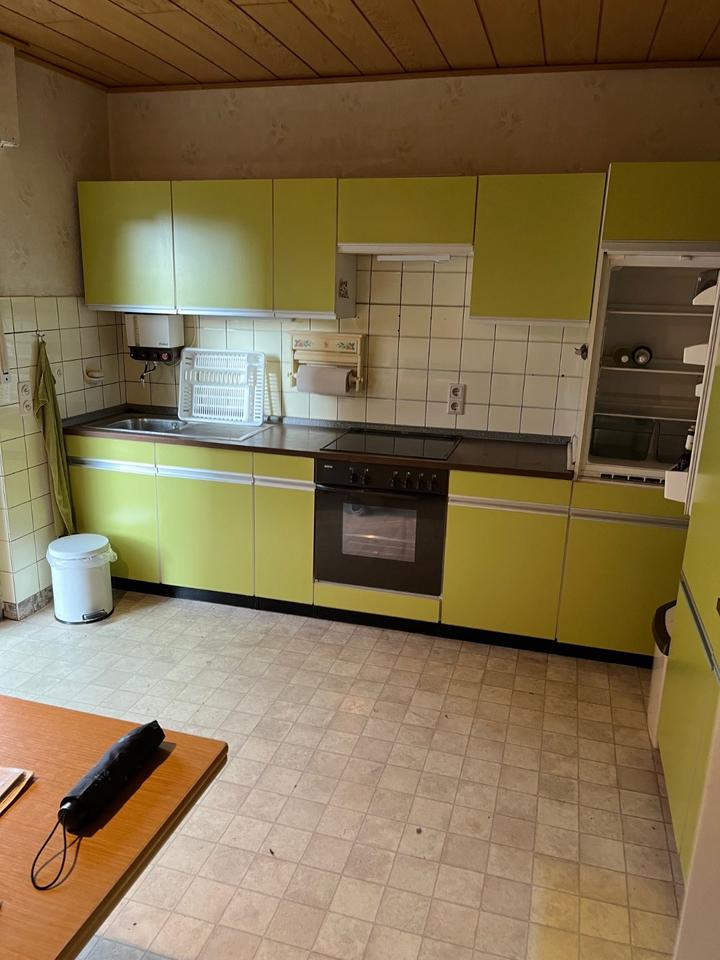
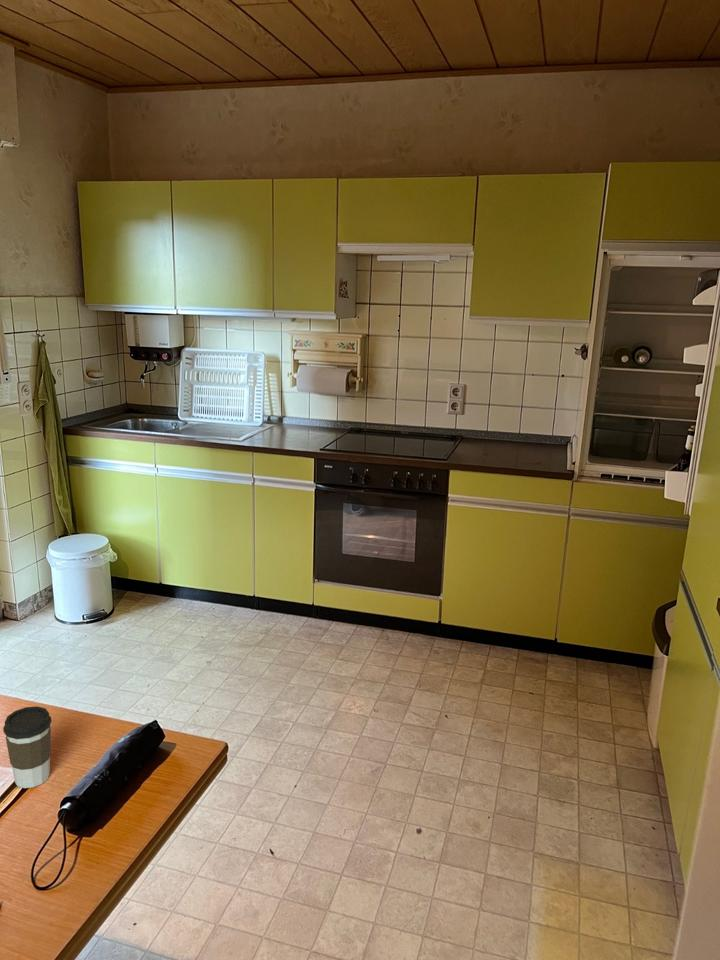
+ coffee cup [2,705,52,789]
